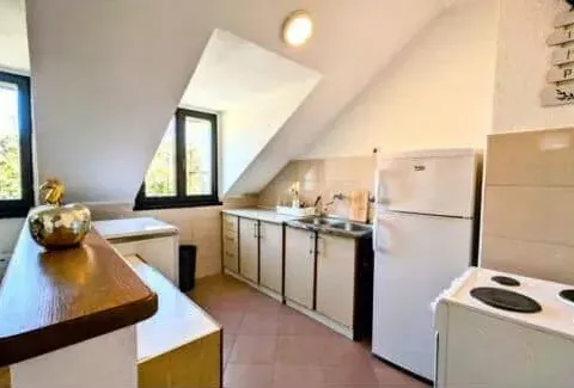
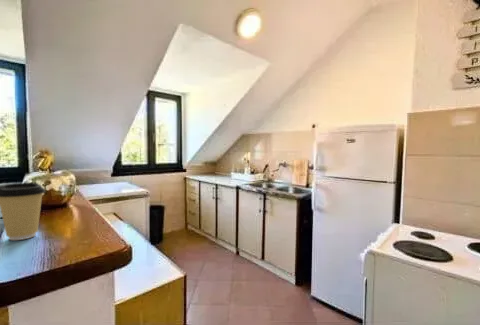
+ coffee cup [0,182,47,241]
